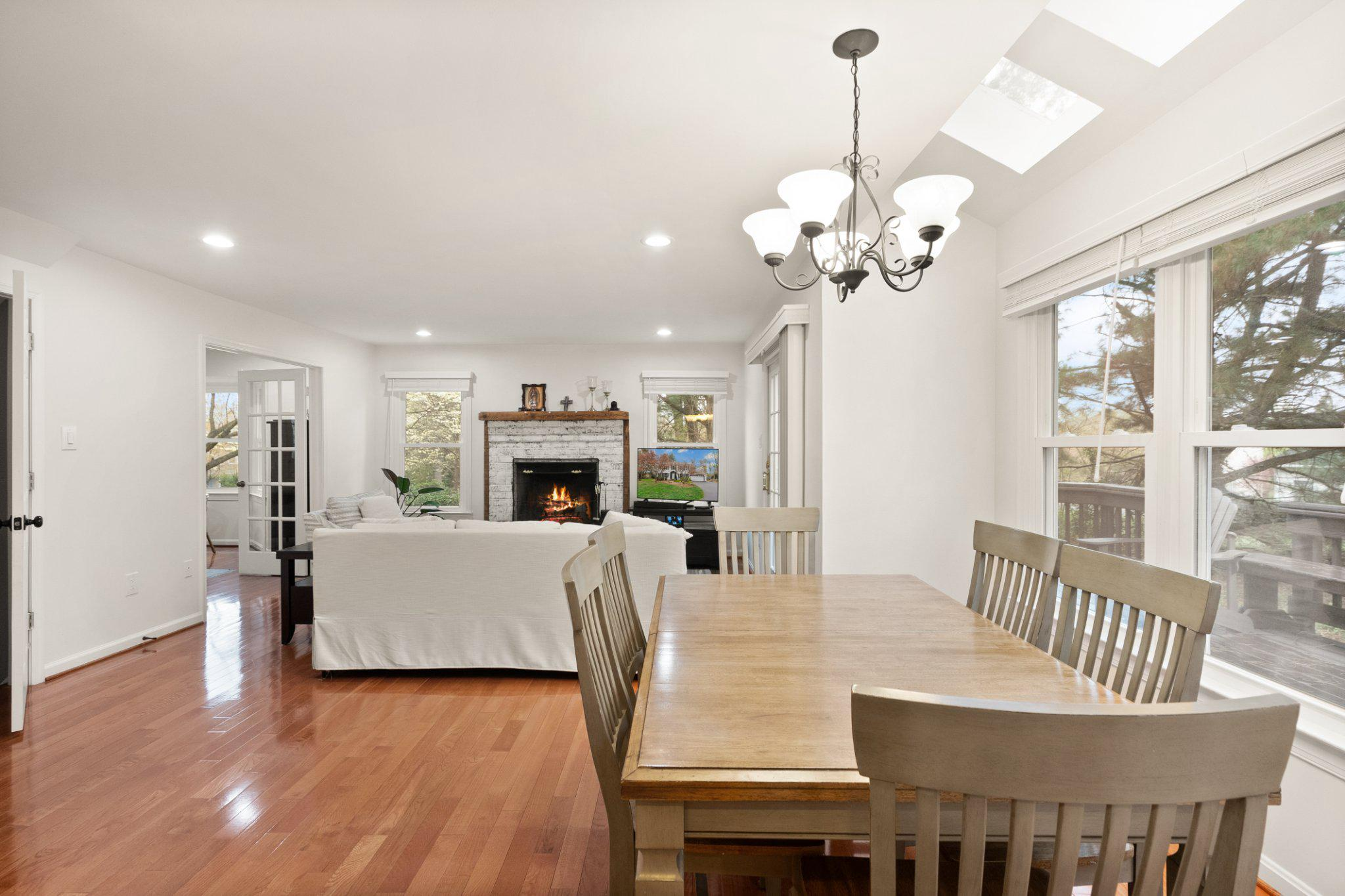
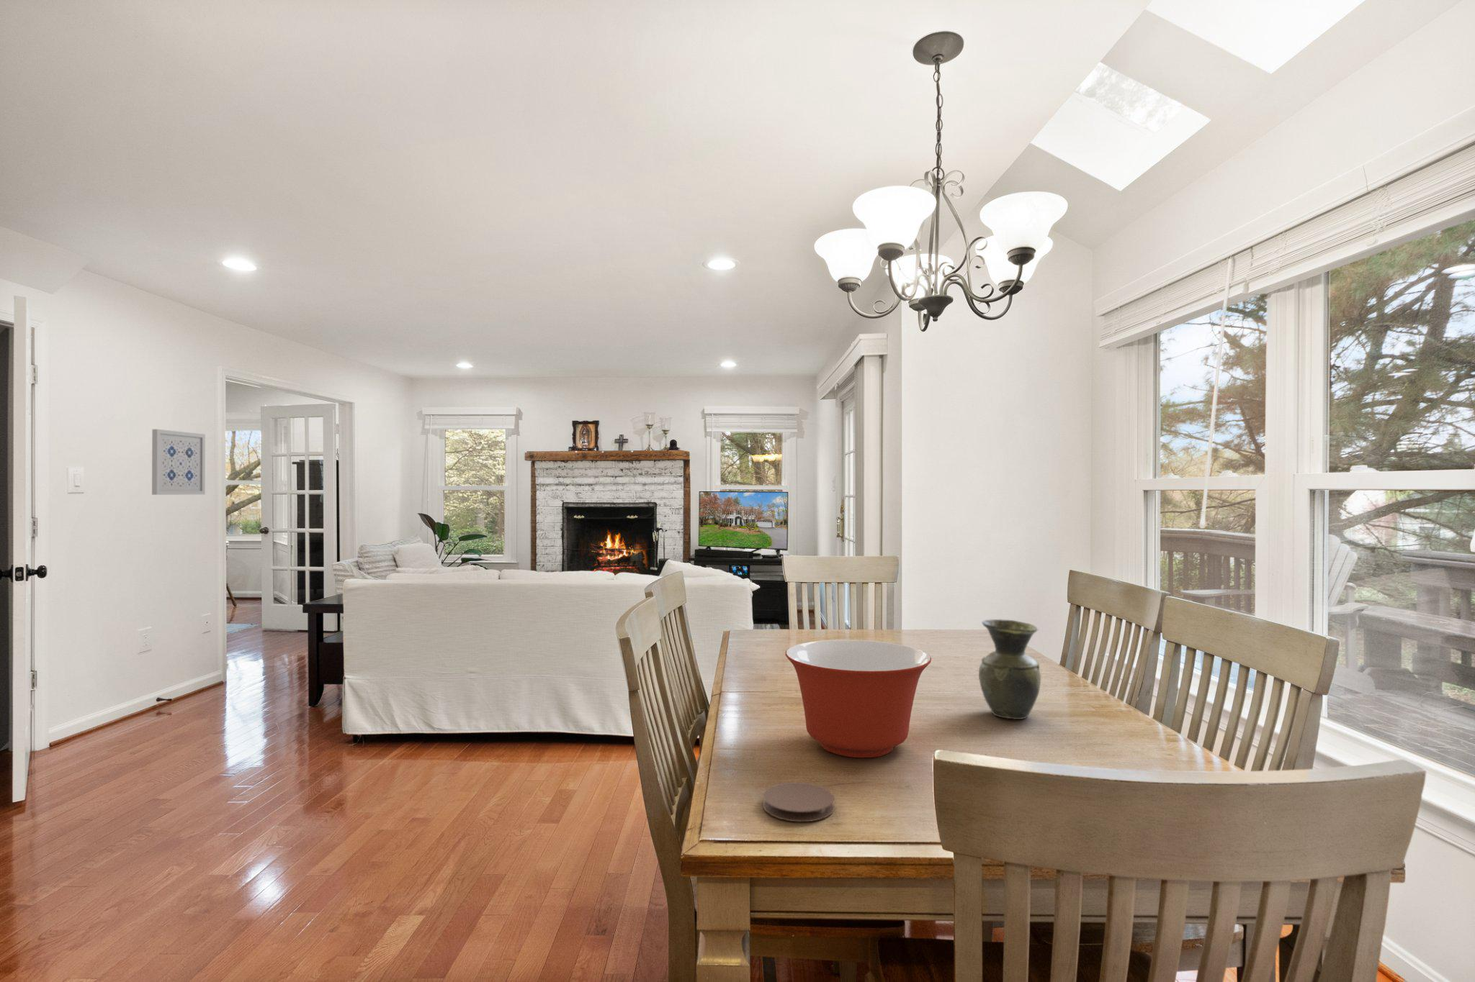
+ vase [978,619,1042,720]
+ wall art [151,429,206,495]
+ mixing bowl [784,639,932,758]
+ coaster [762,781,836,822]
